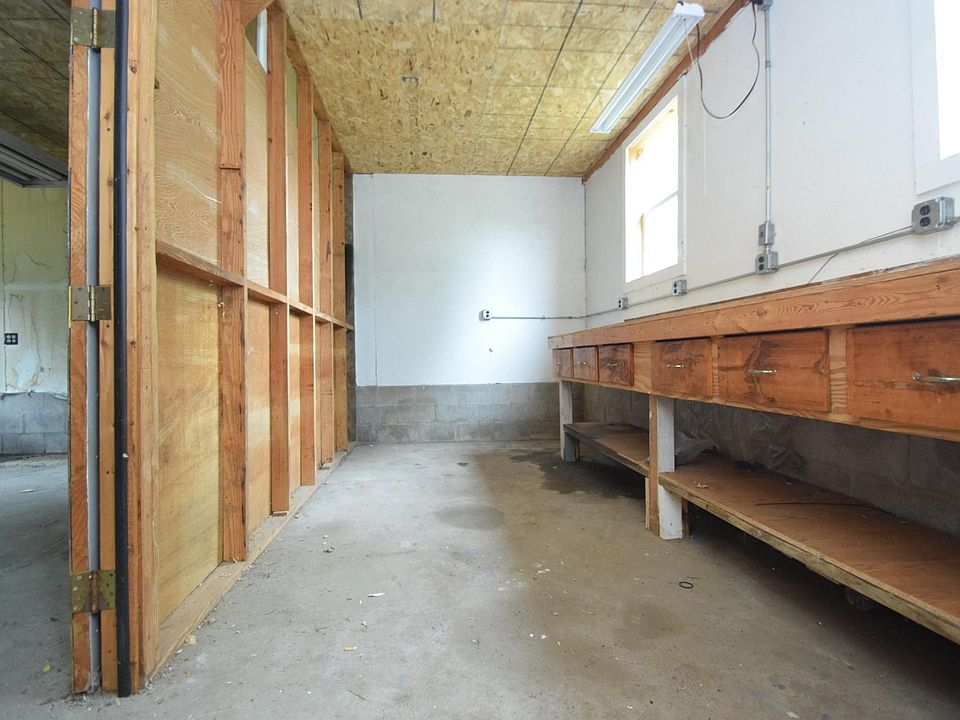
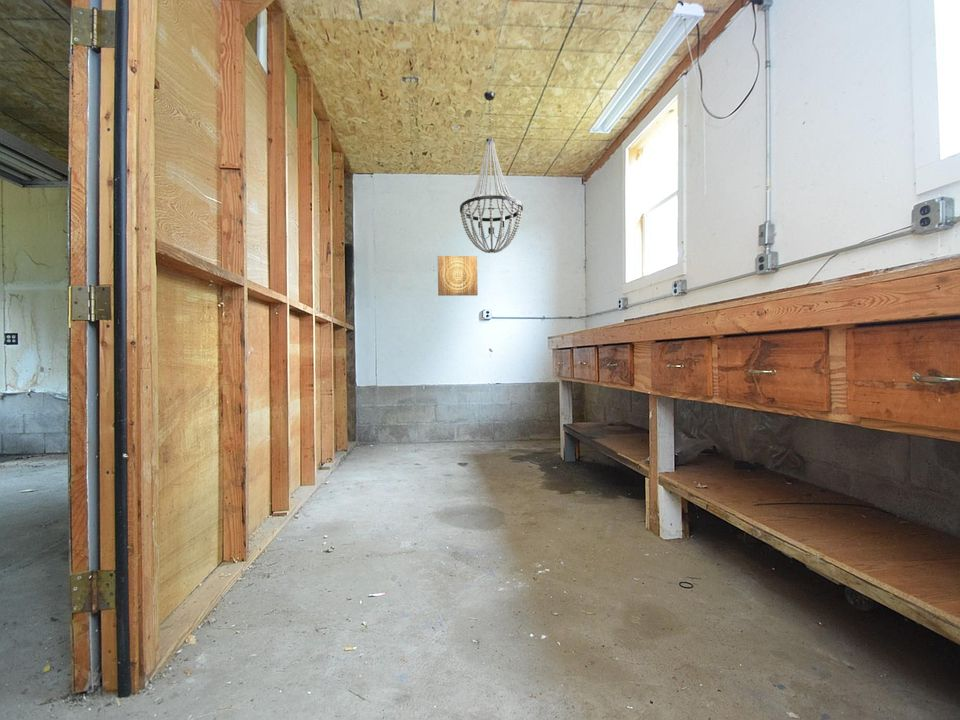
+ wall art [437,255,479,297]
+ light fixture [459,90,524,254]
